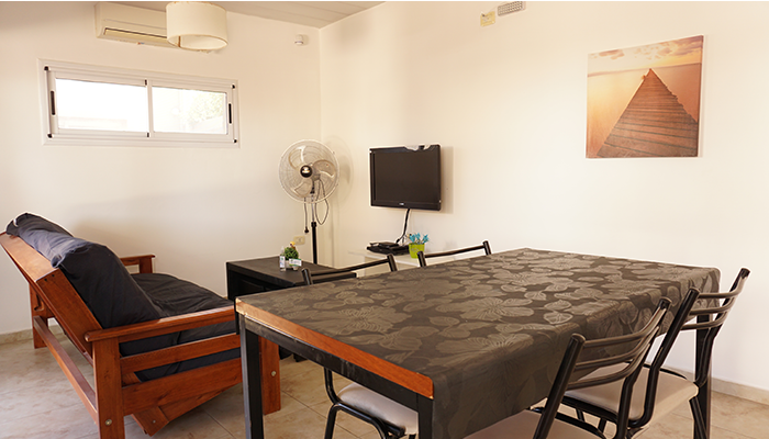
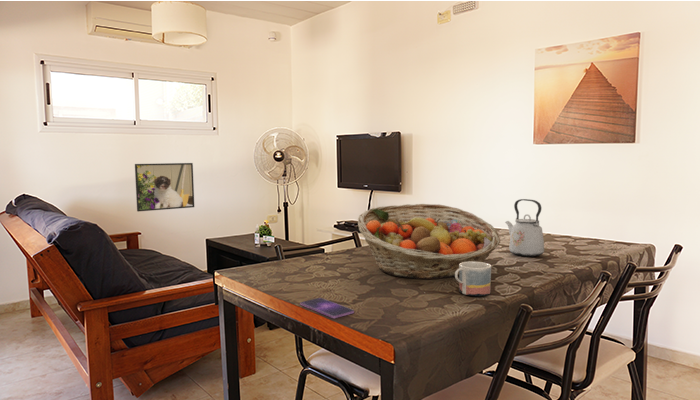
+ smartphone [299,297,355,319]
+ fruit basket [357,203,502,280]
+ kettle [504,198,545,258]
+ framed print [134,162,195,212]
+ mug [454,261,492,297]
